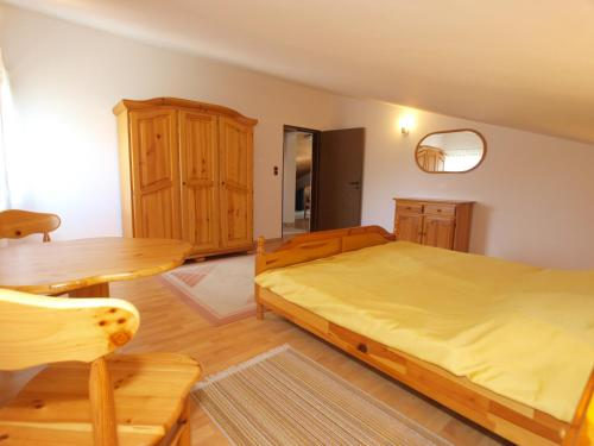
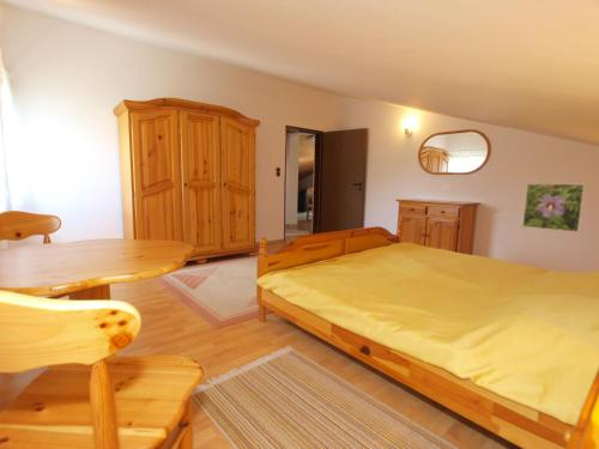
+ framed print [521,182,586,233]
